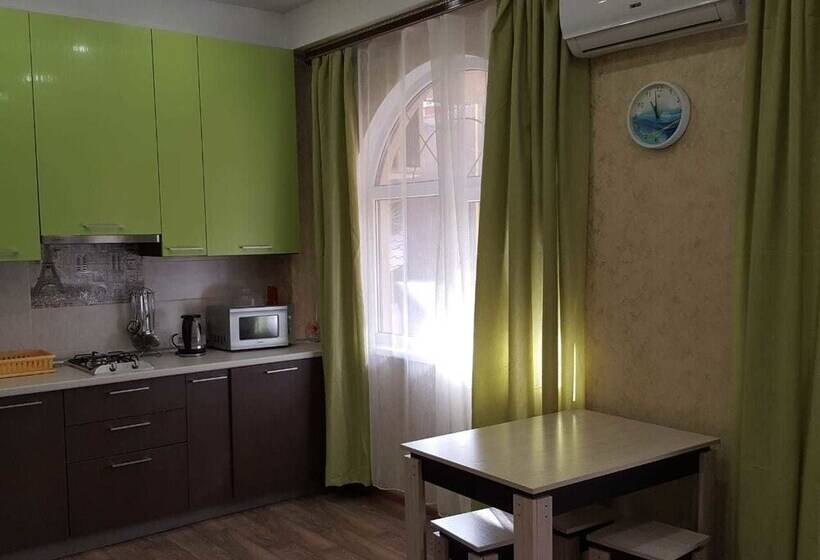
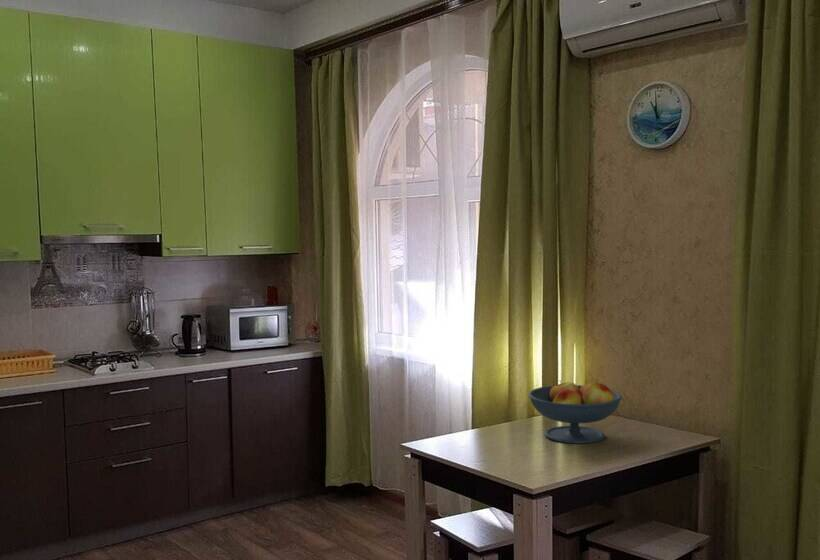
+ fruit bowl [527,380,623,445]
